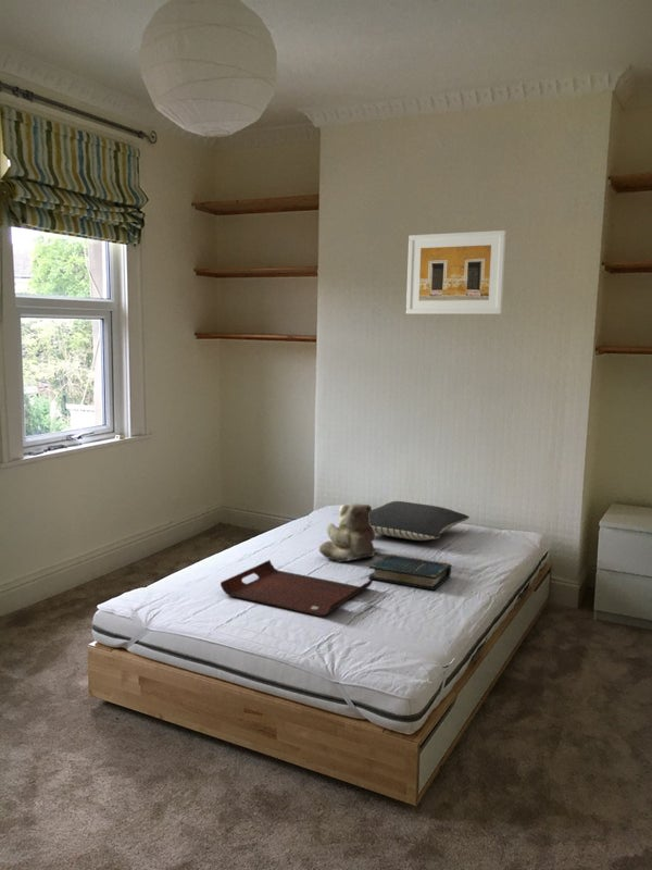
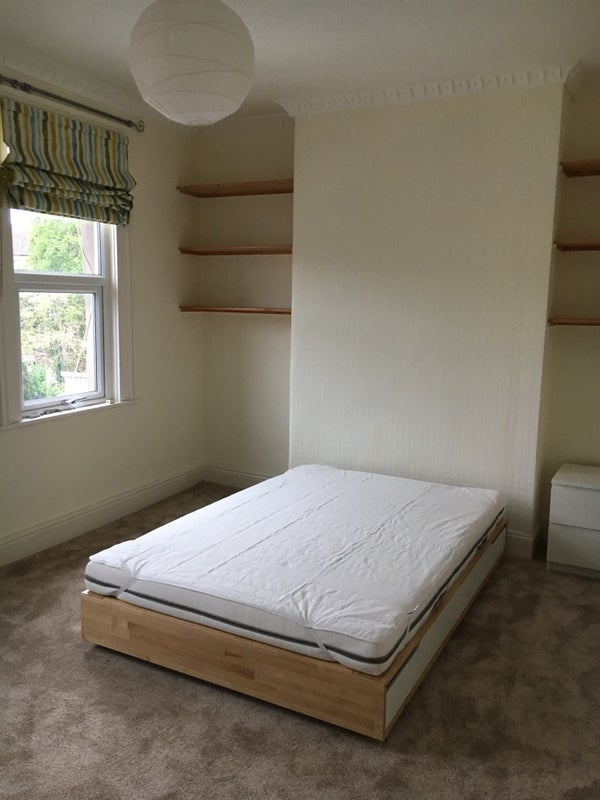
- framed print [405,229,507,315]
- pillow [369,500,471,542]
- teddy bear [318,502,376,563]
- serving tray [220,559,374,618]
- book [367,554,452,592]
